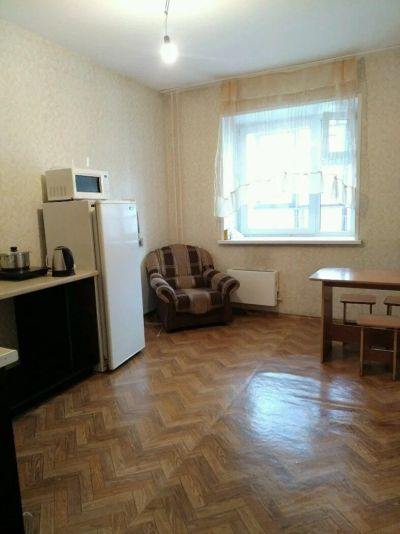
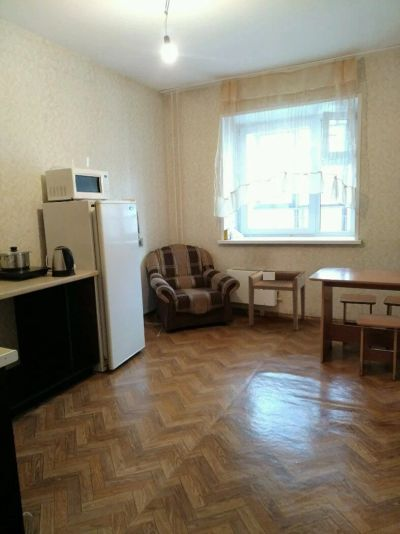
+ side table [247,269,306,331]
